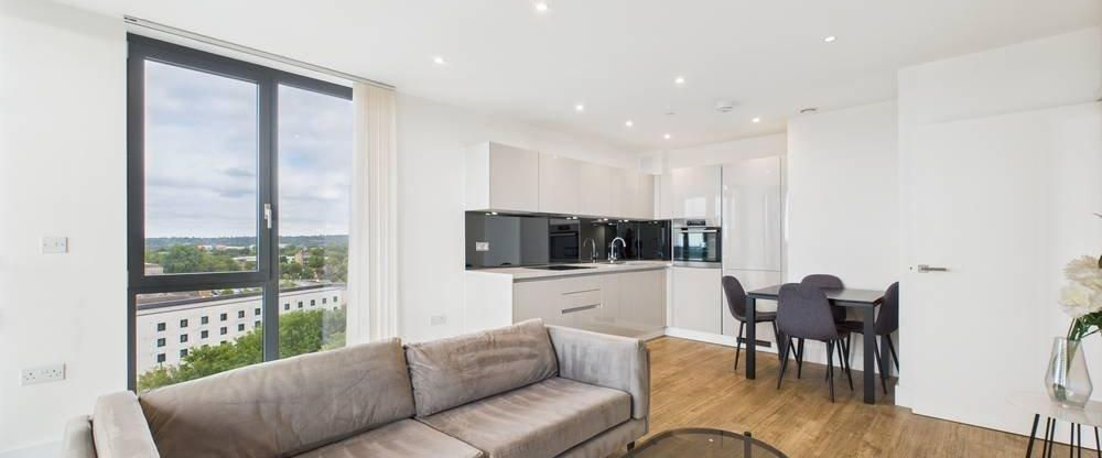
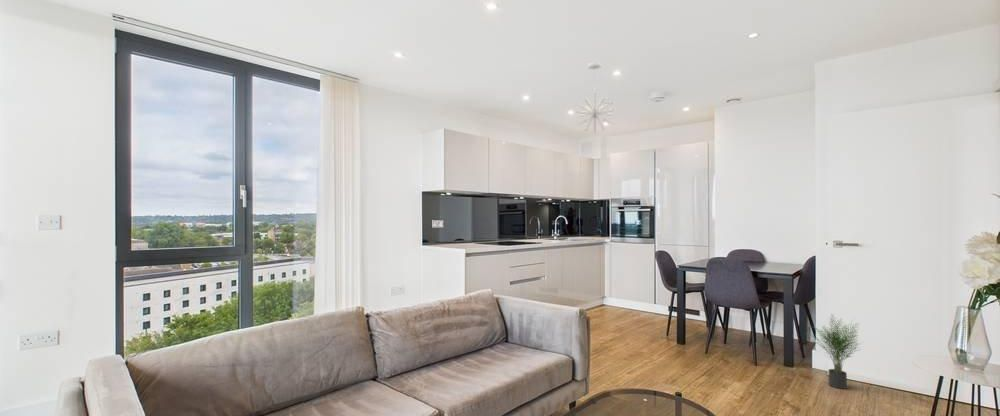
+ potted plant [805,312,863,390]
+ pendant light [575,61,614,134]
